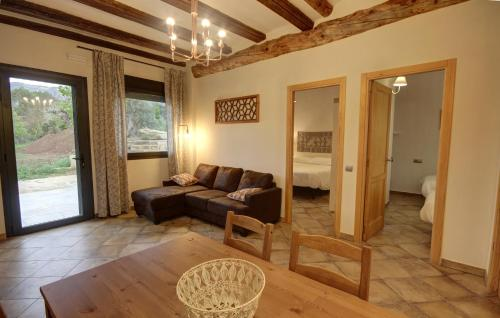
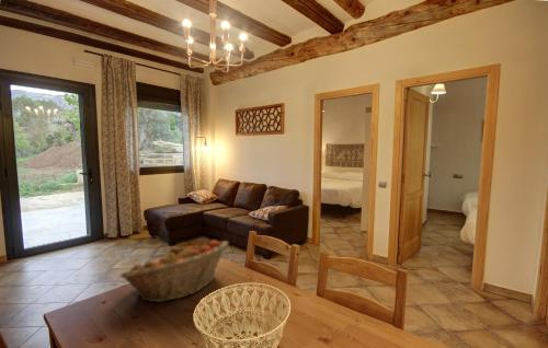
+ fruit basket [119,240,229,303]
